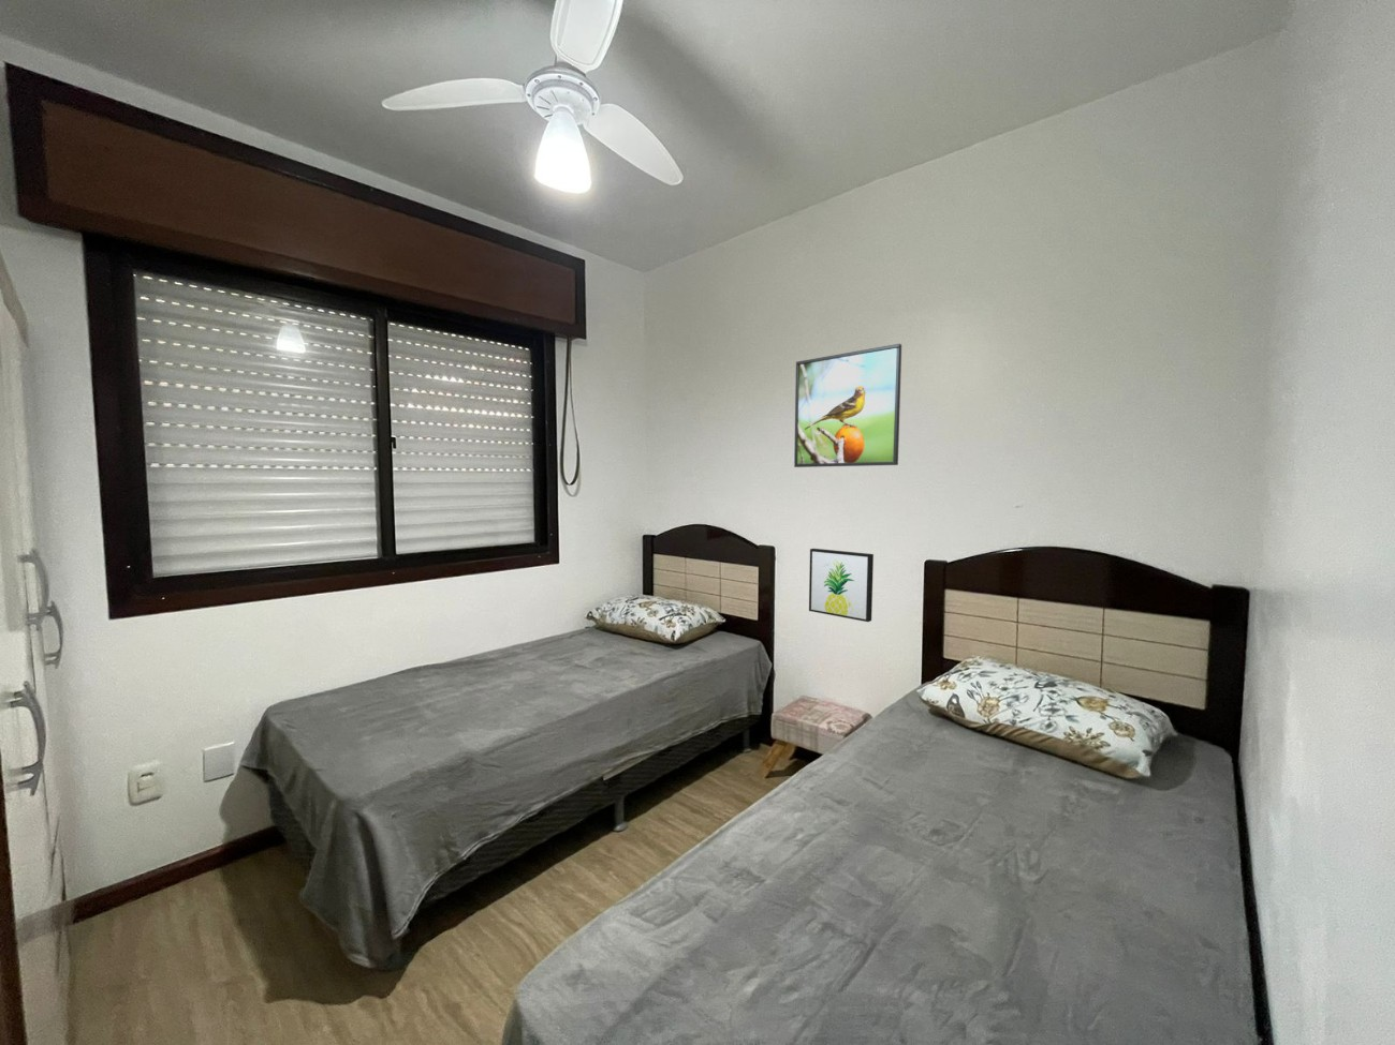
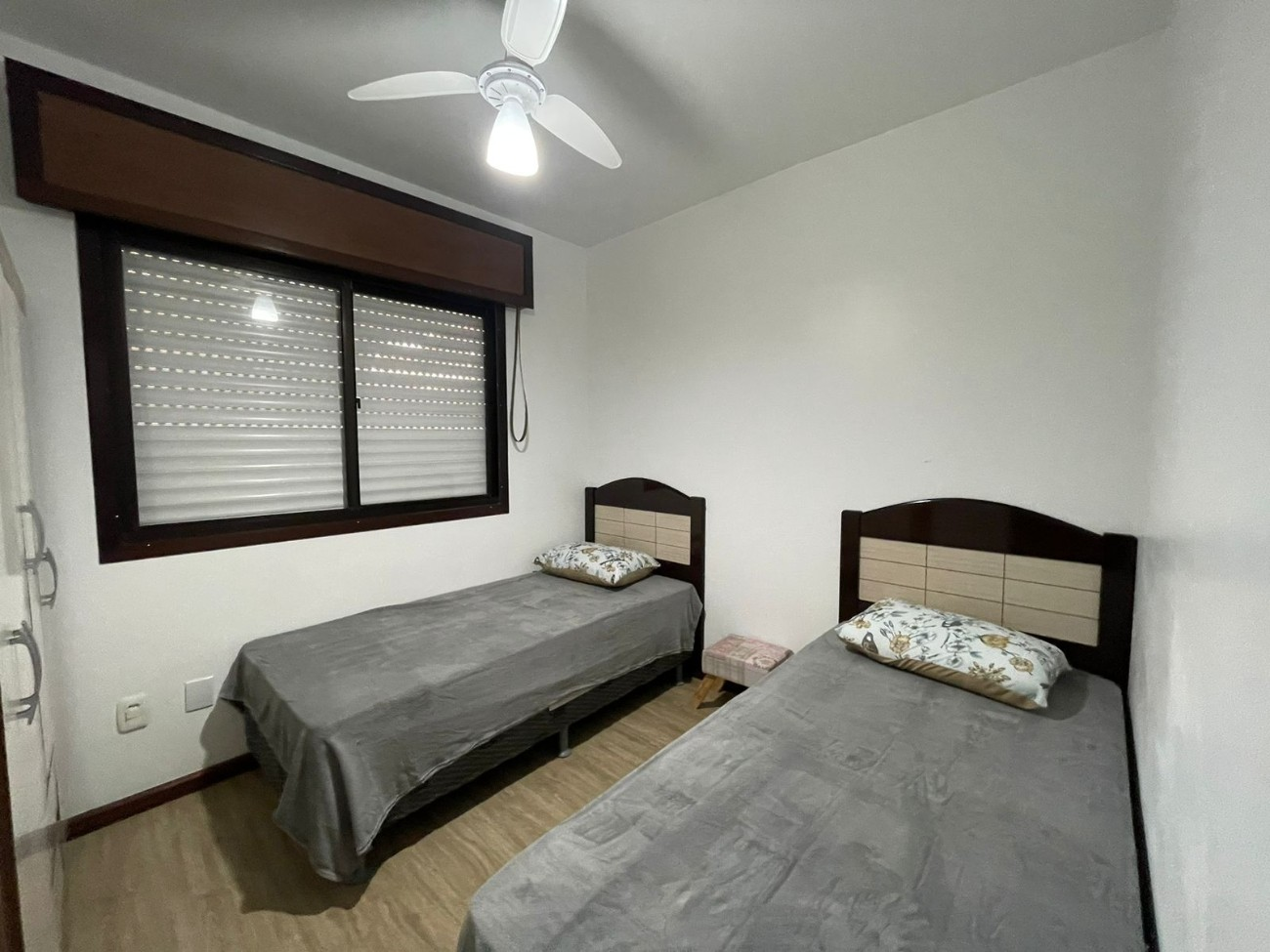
- wall art [808,548,874,622]
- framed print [793,342,903,469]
